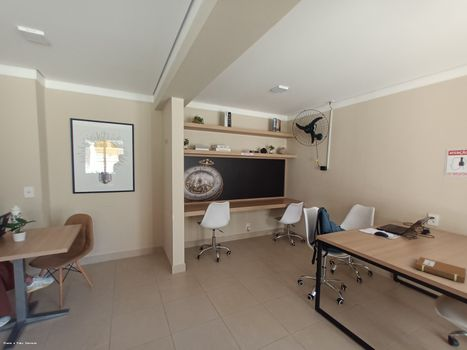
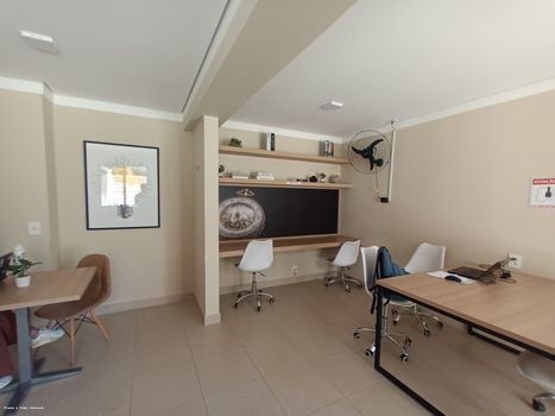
- notebook [414,256,467,284]
